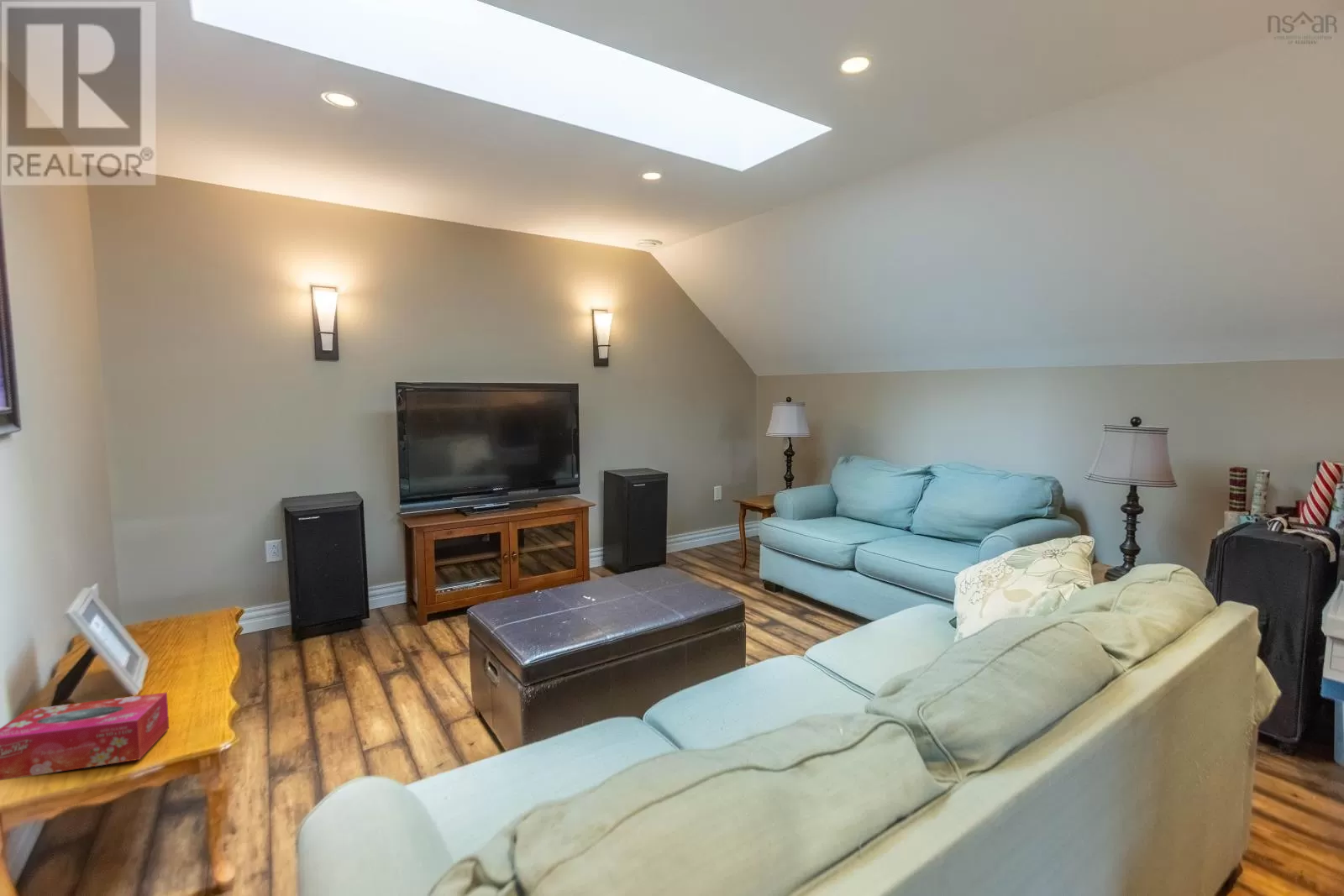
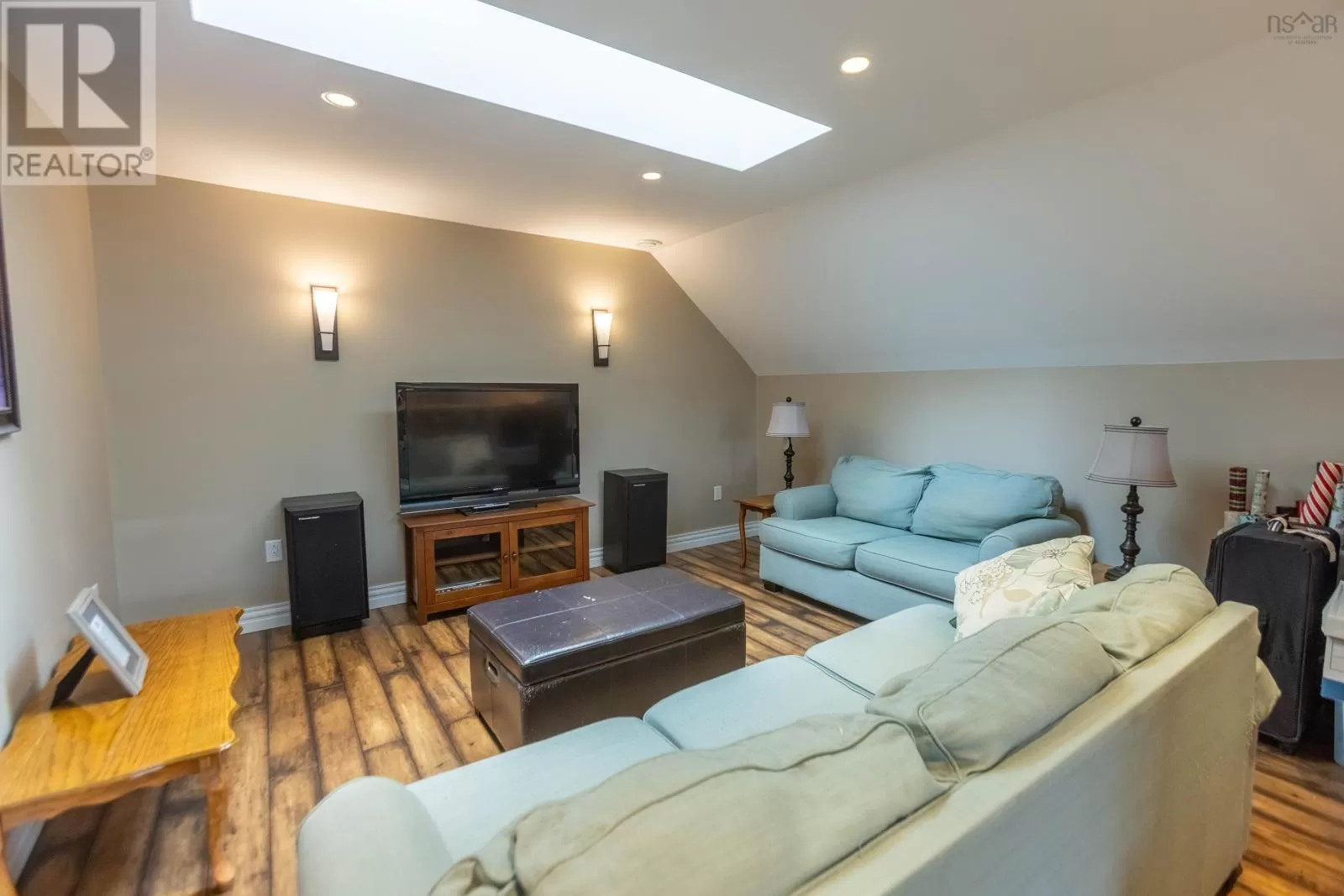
- tissue box [0,691,170,781]
